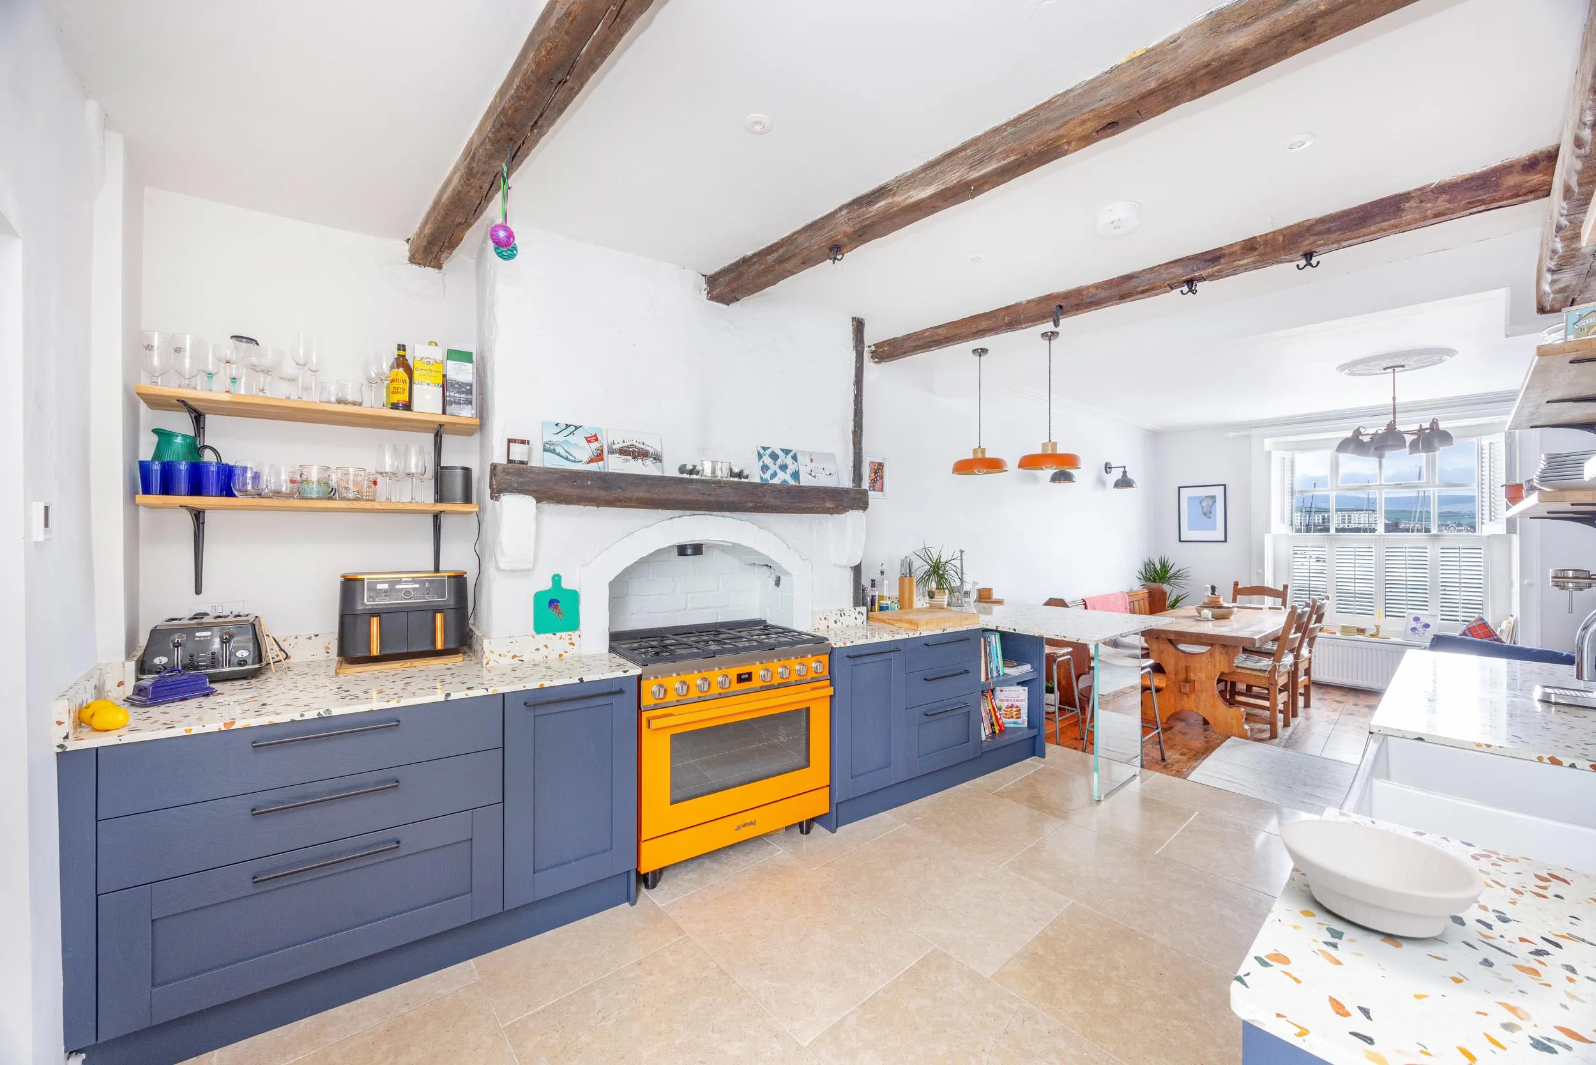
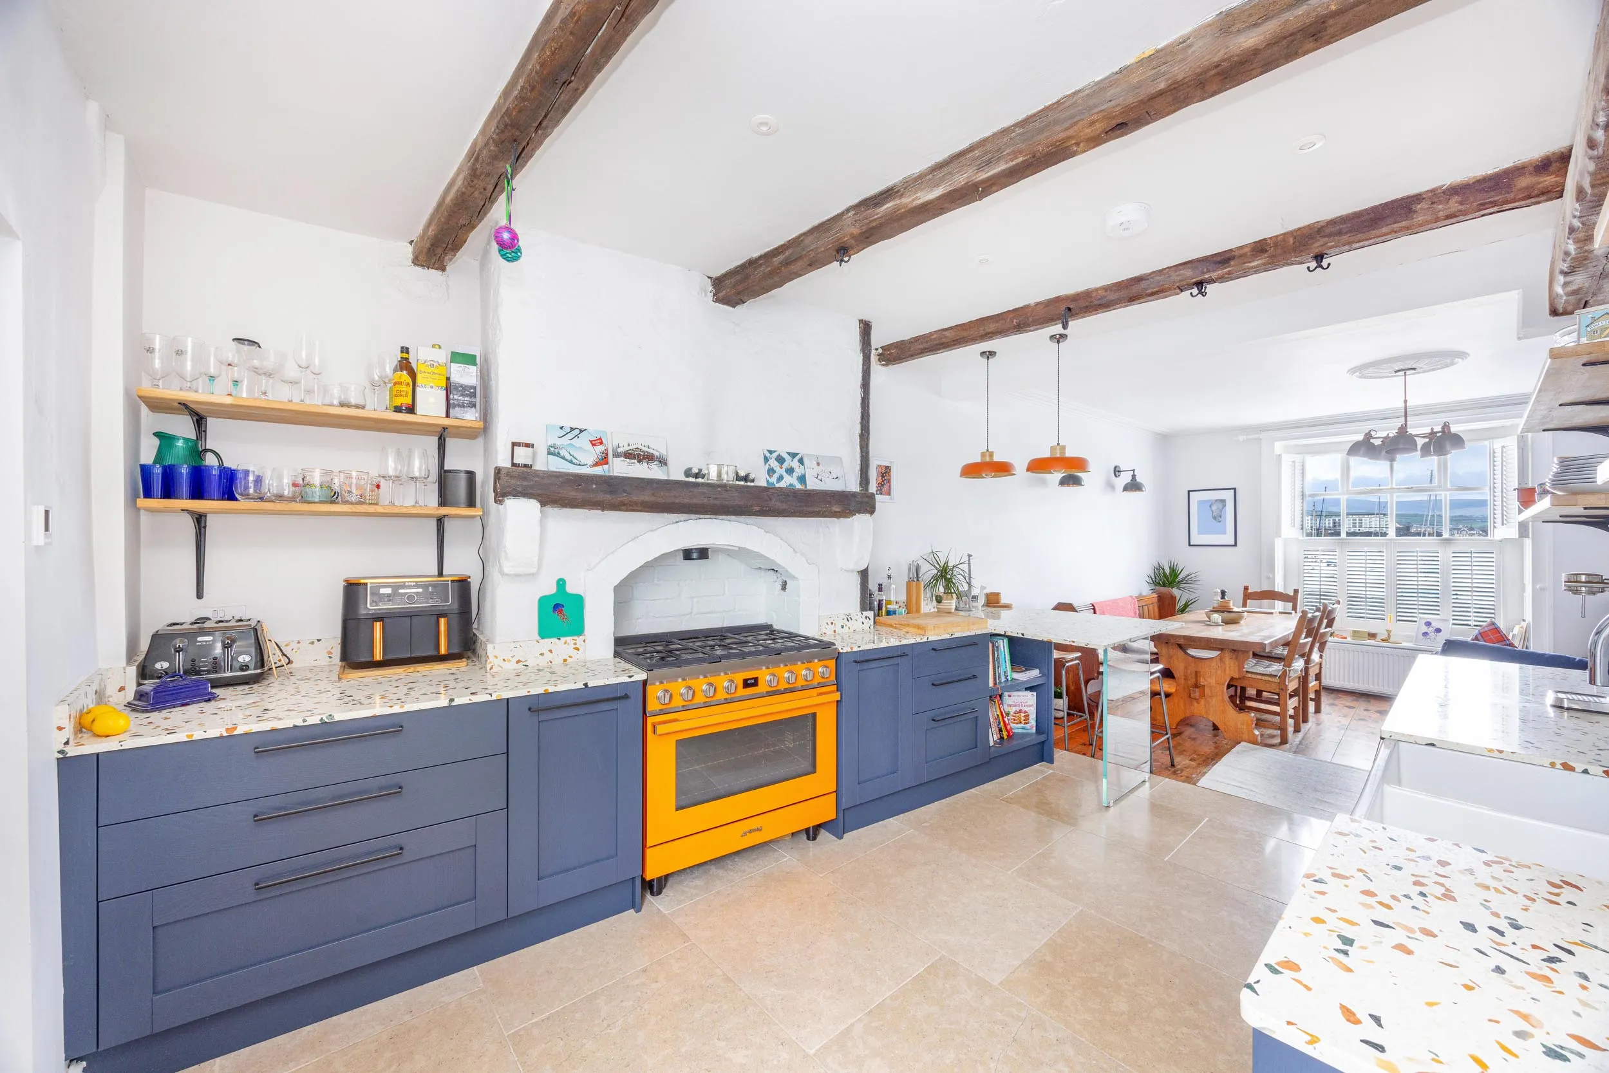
- bowl [1279,819,1487,939]
